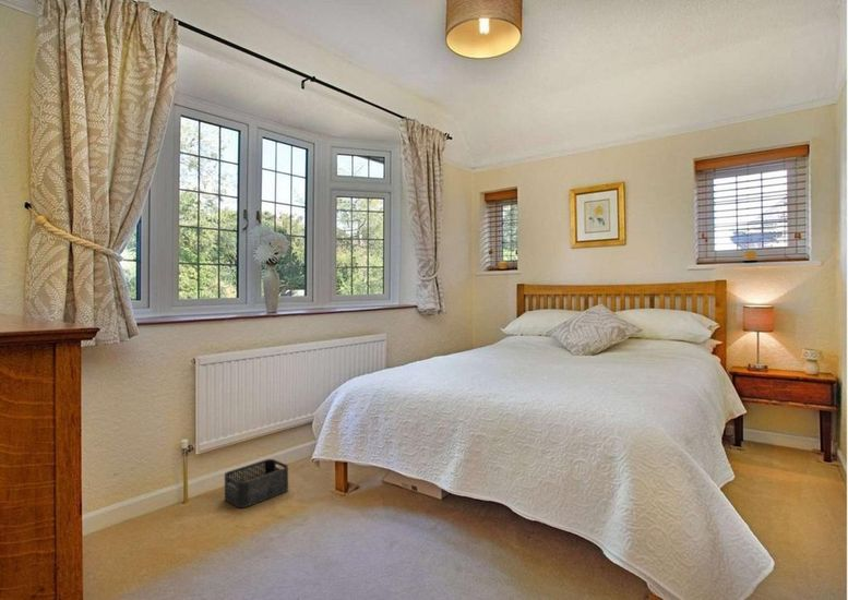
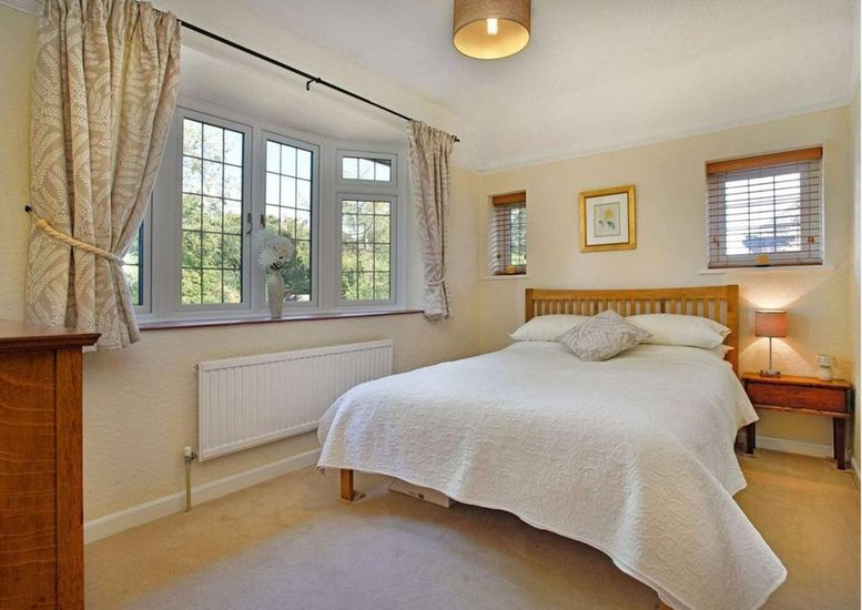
- storage bin [224,458,289,508]
